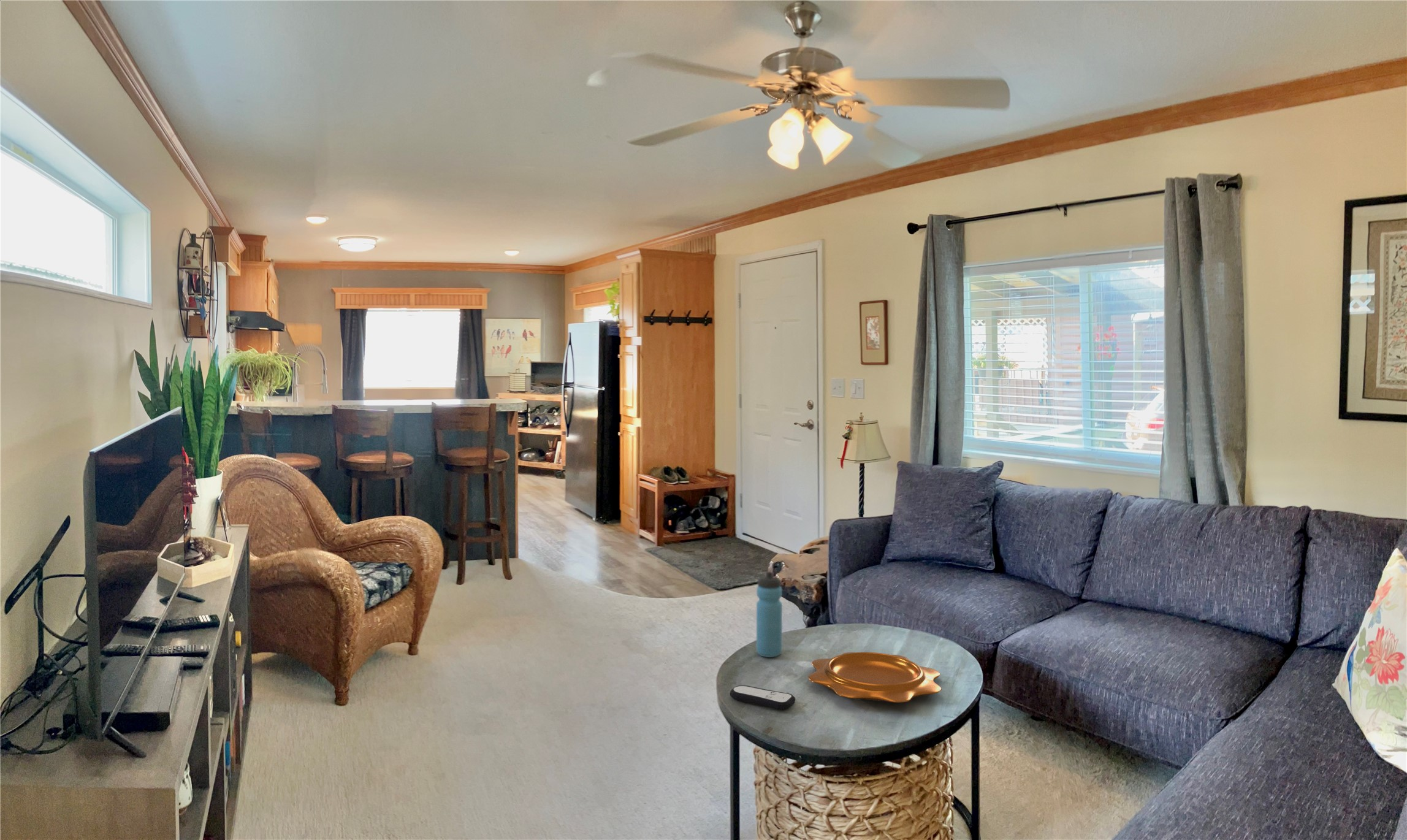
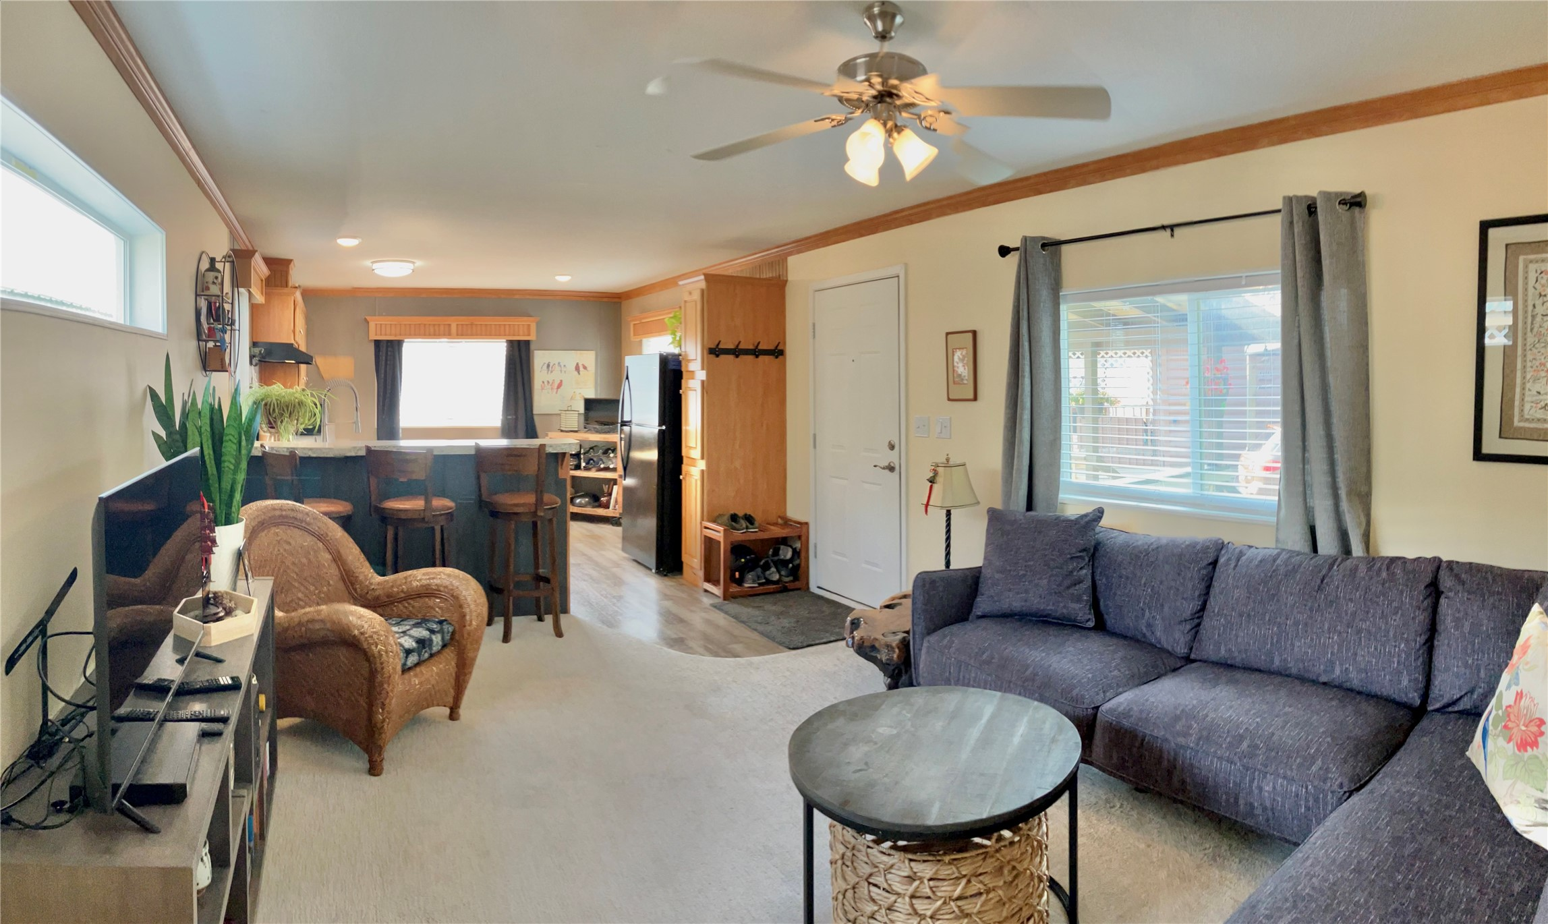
- decorative bowl [807,652,942,703]
- water bottle [756,571,783,658]
- remote control [729,685,796,711]
